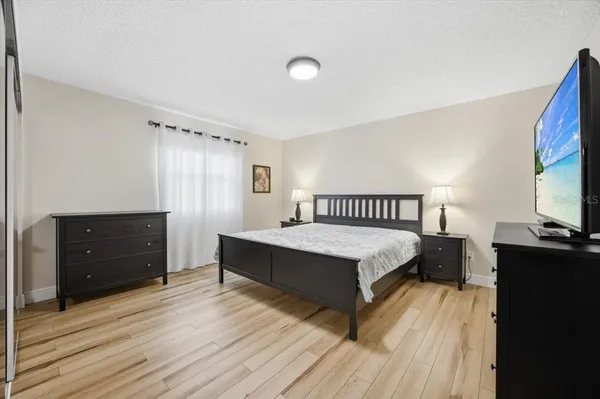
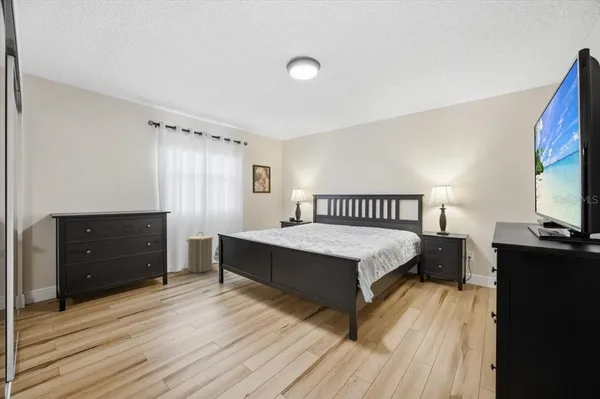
+ laundry hamper [185,231,214,274]
